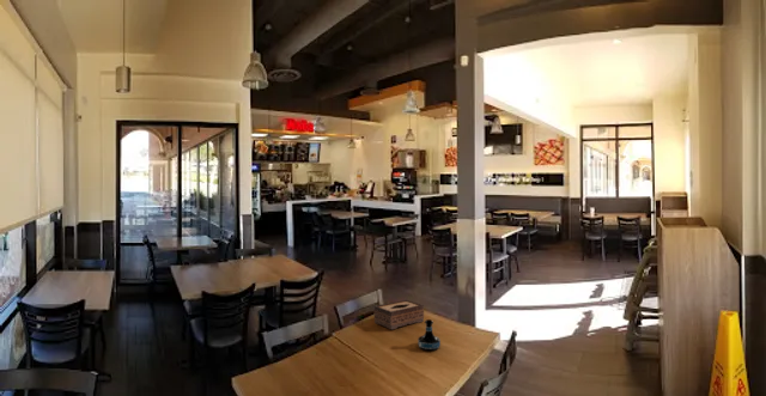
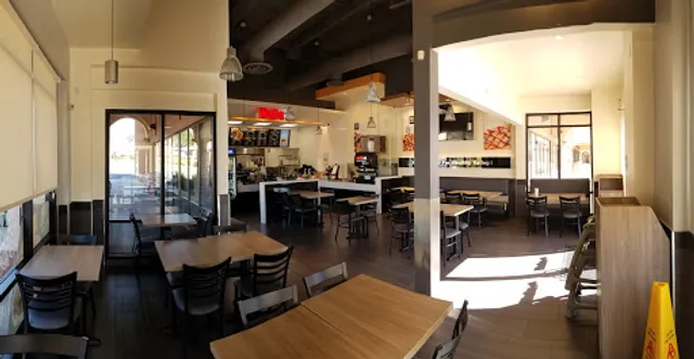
- tissue box [373,299,425,330]
- tequila bottle [417,318,442,352]
